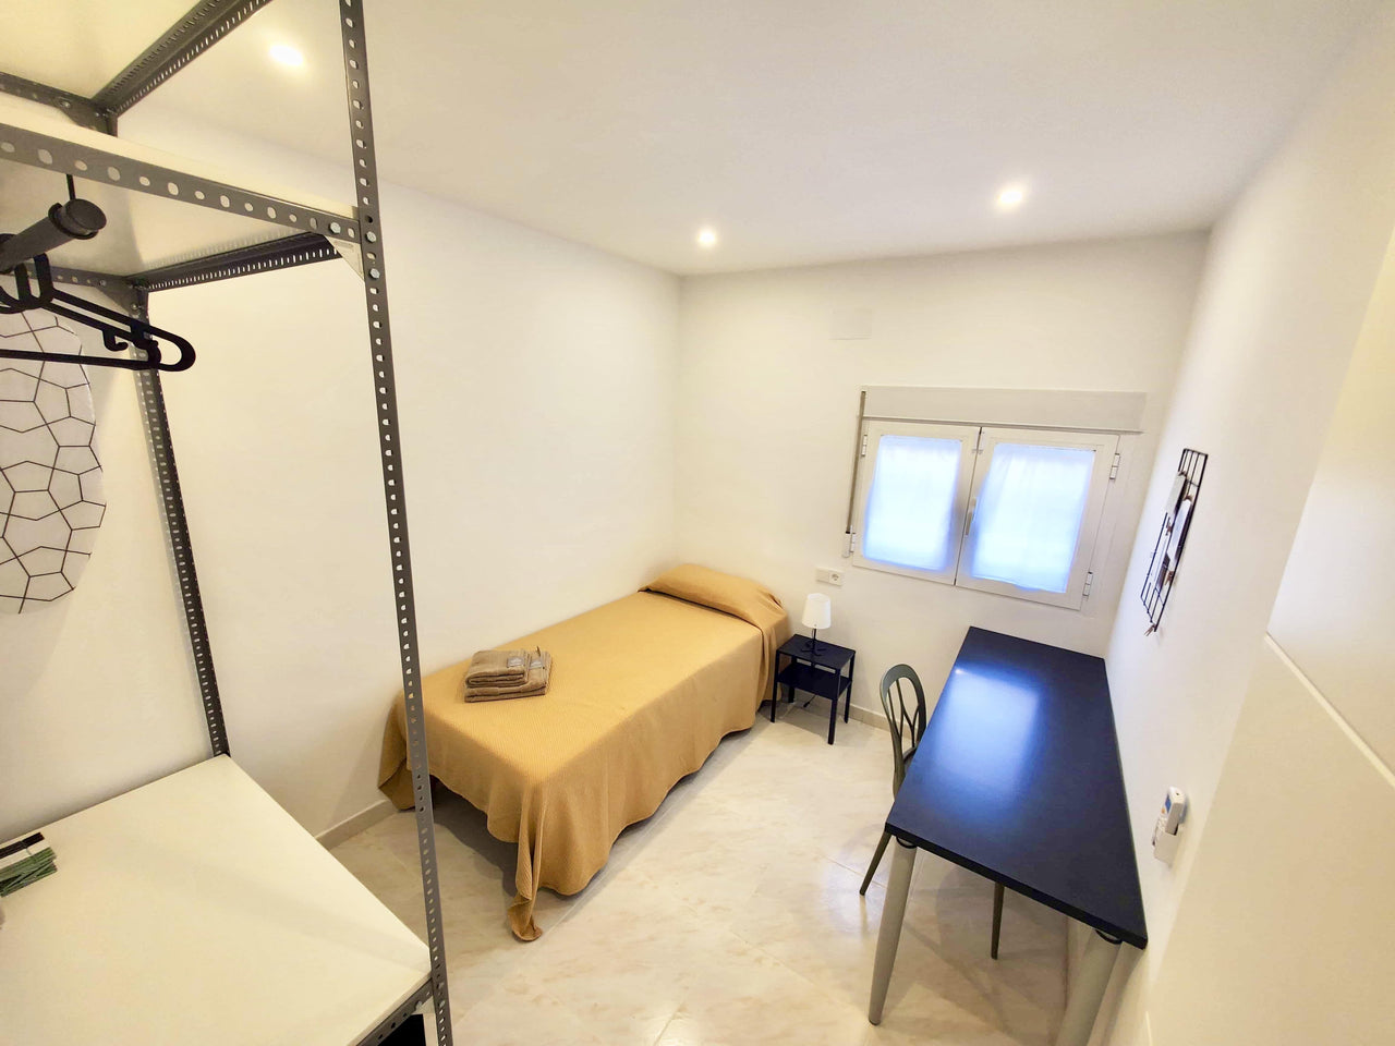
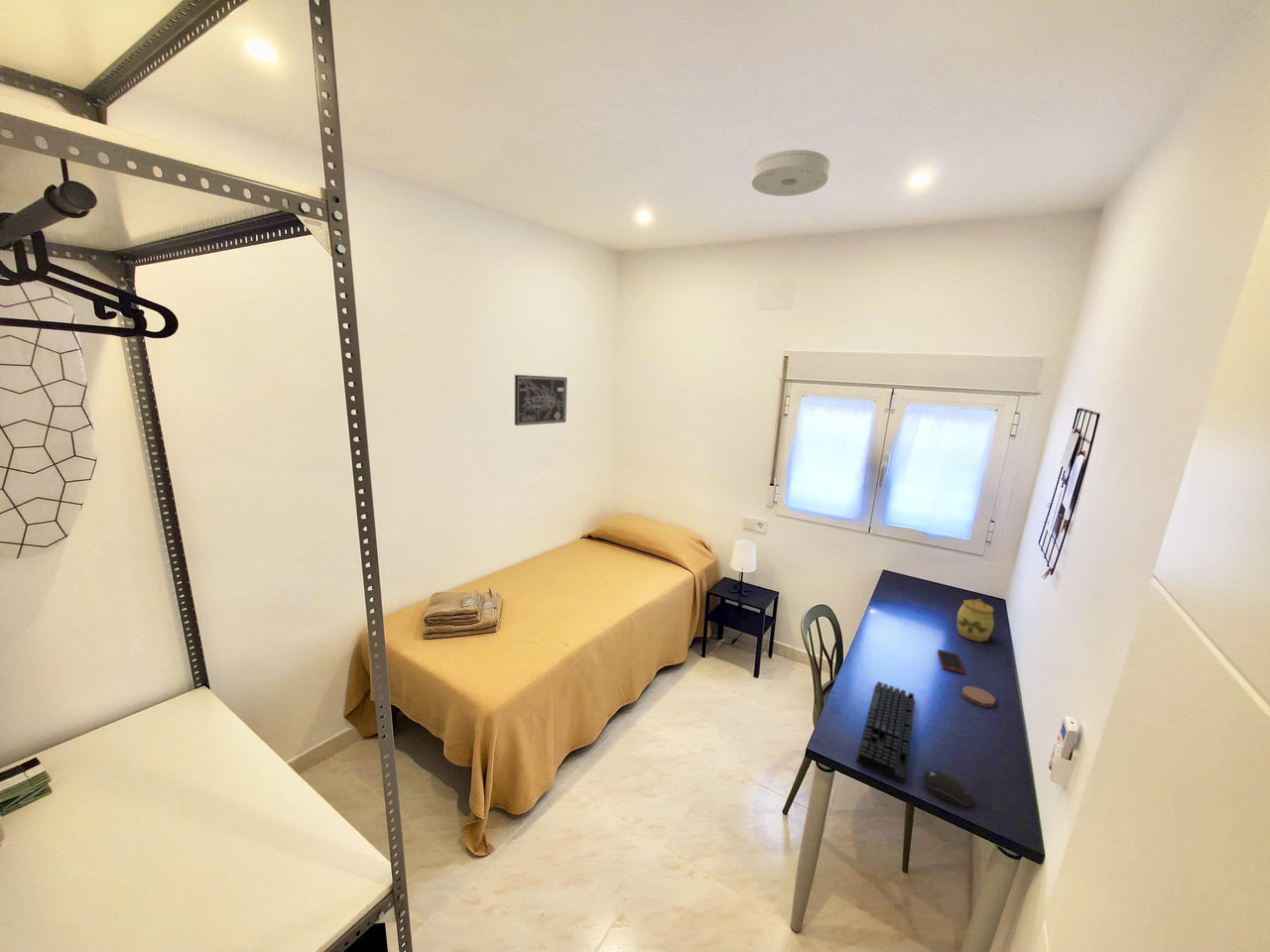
+ smoke detector [751,149,830,197]
+ wall art [514,374,568,426]
+ coaster [961,685,996,708]
+ computer mouse [922,770,974,807]
+ cell phone [937,649,965,674]
+ jar [956,598,995,643]
+ keyboard [855,680,916,783]
